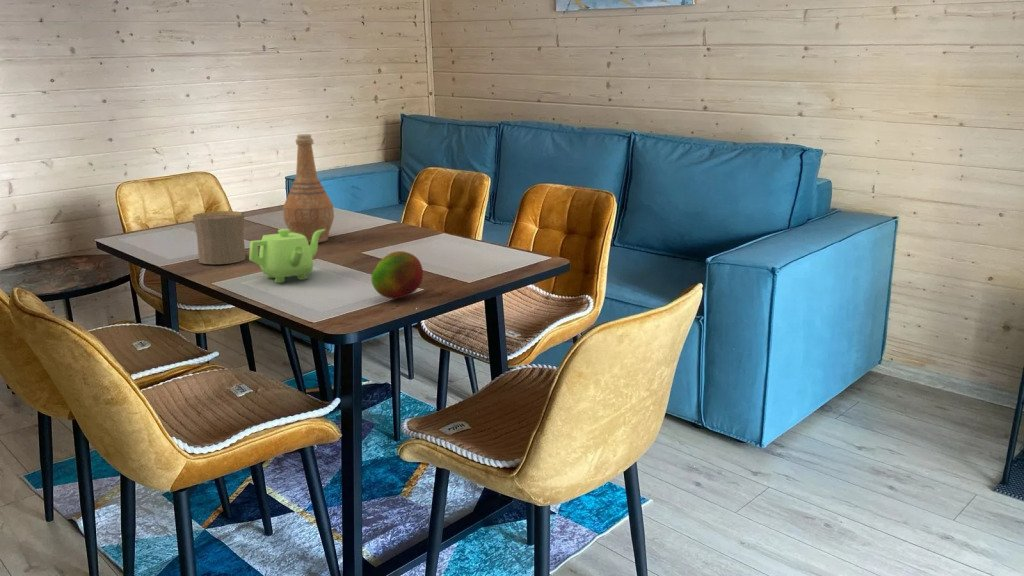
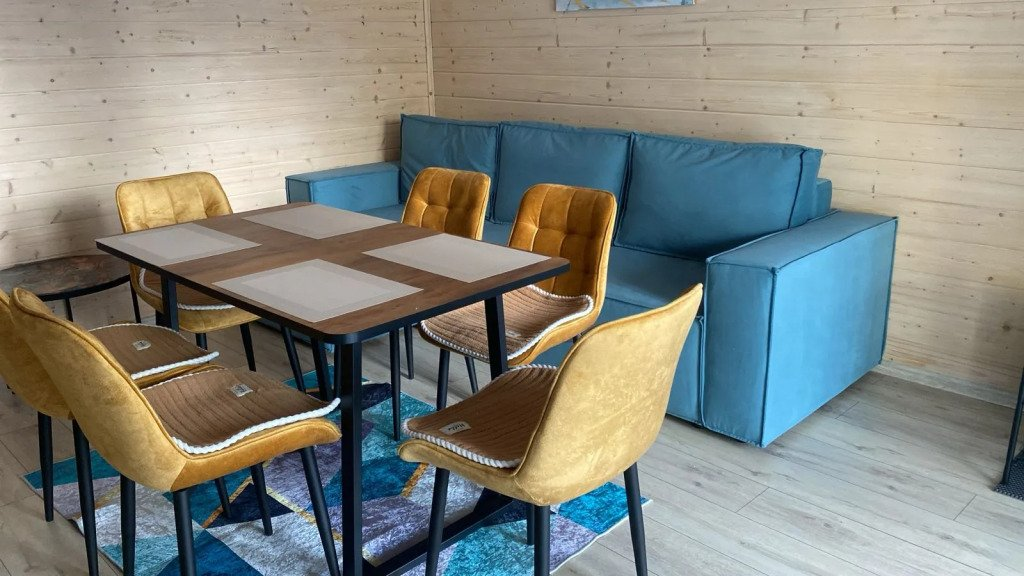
- teapot [248,228,325,284]
- cup [192,210,246,265]
- vase [282,133,335,244]
- fruit [370,250,424,300]
